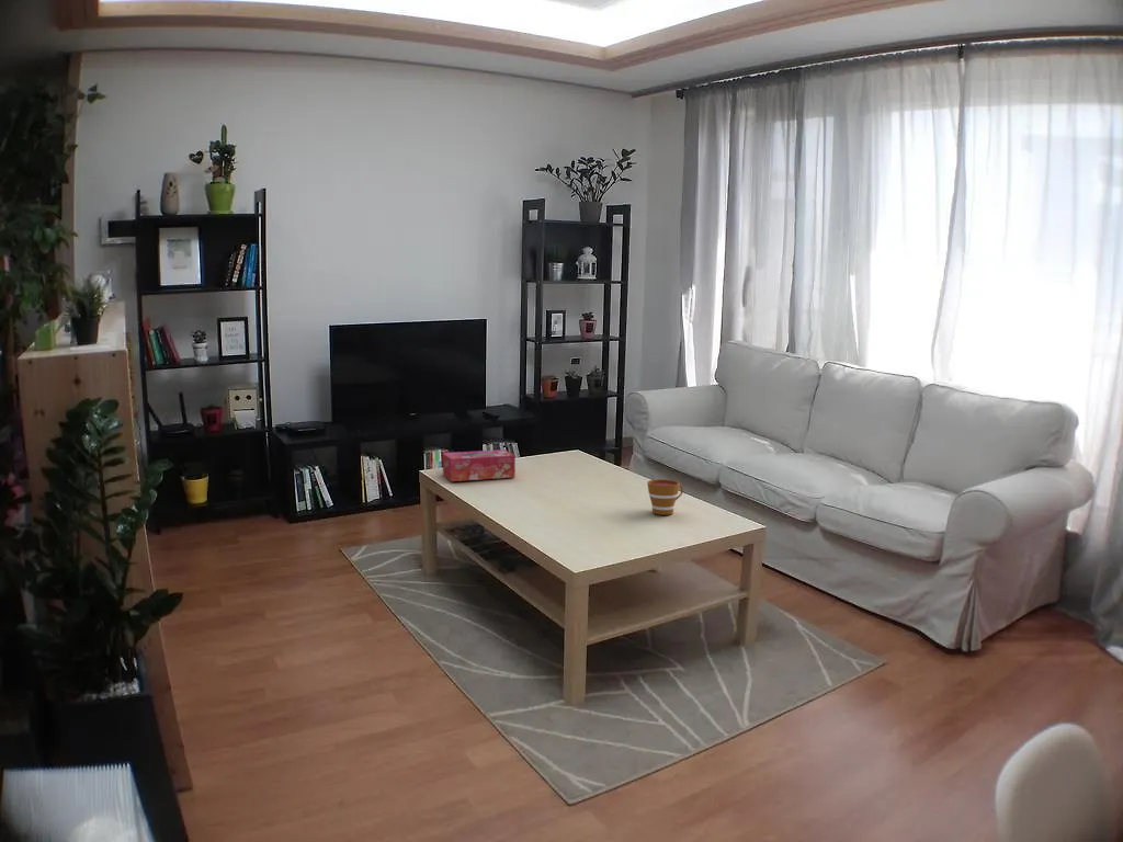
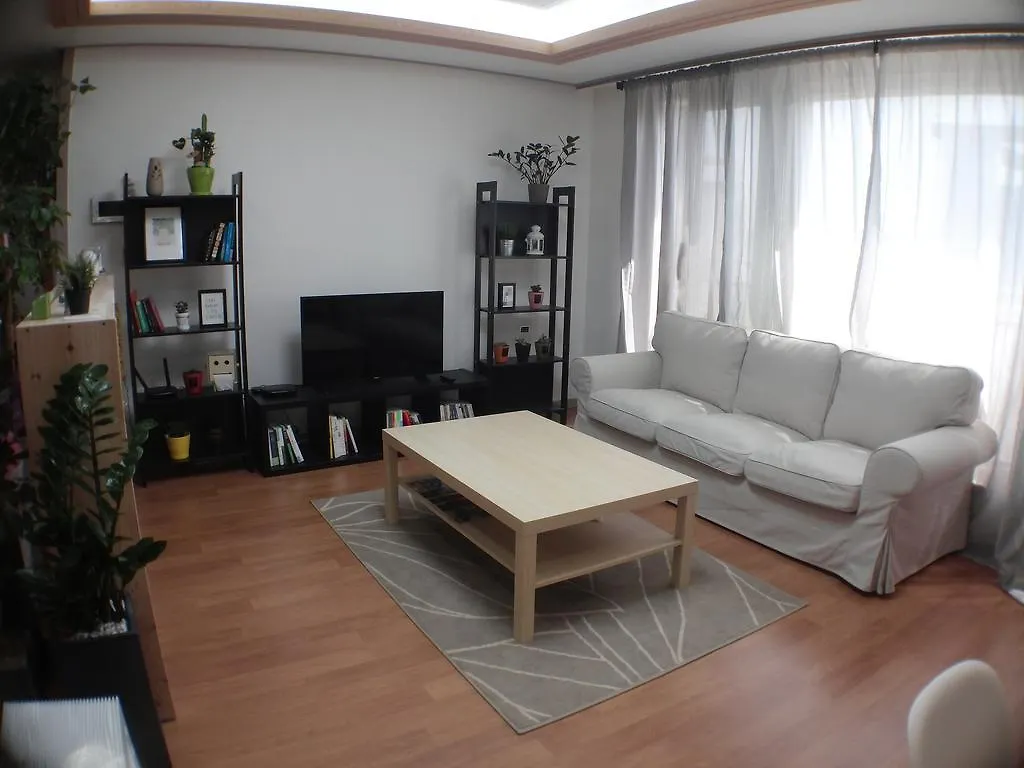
- tissue box [442,448,517,482]
- cup [646,478,684,516]
